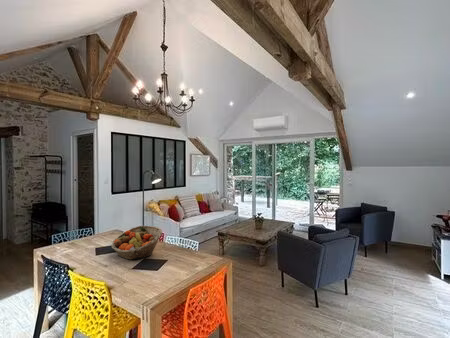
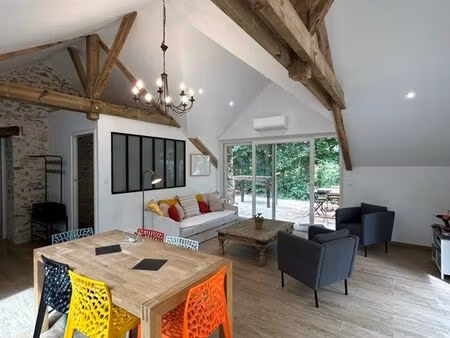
- fruit basket [110,225,163,260]
